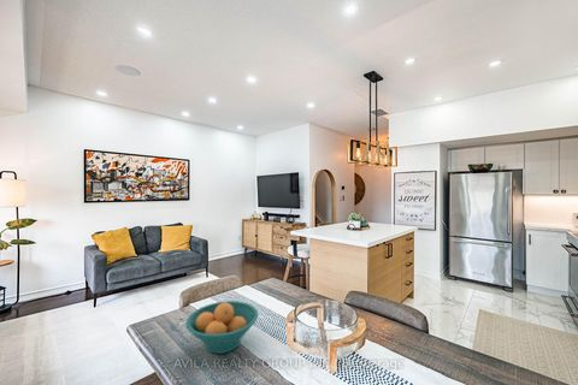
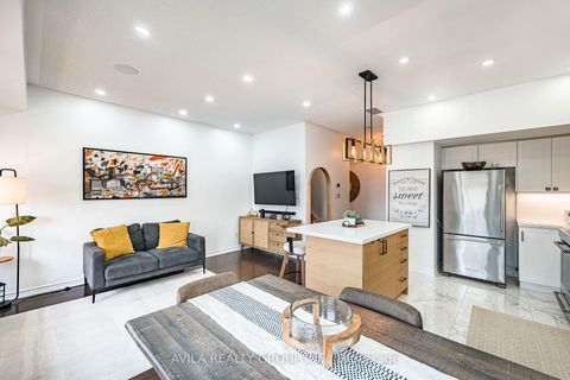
- fruit bowl [184,300,259,355]
